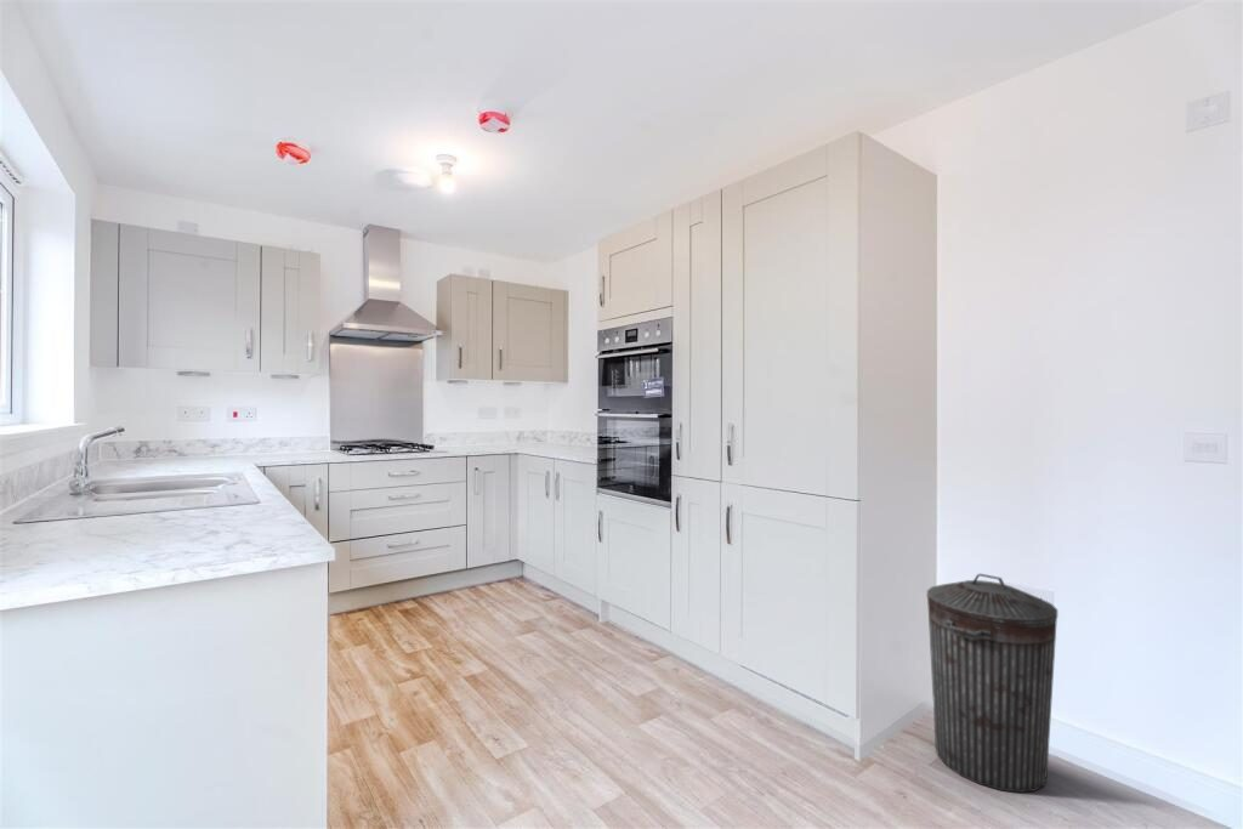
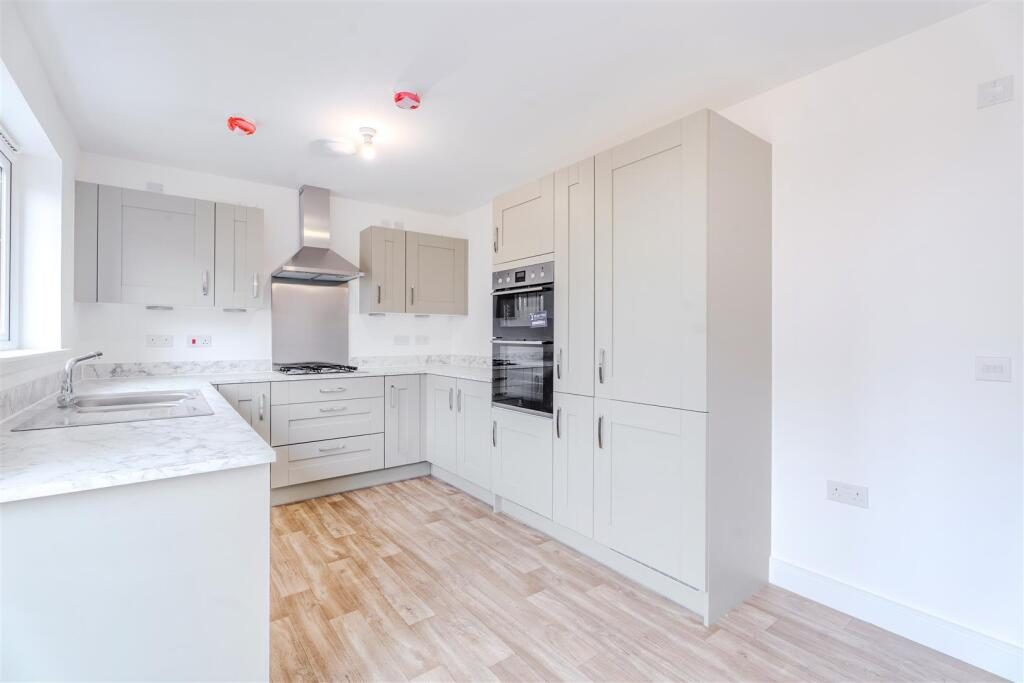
- trash can [926,573,1058,794]
